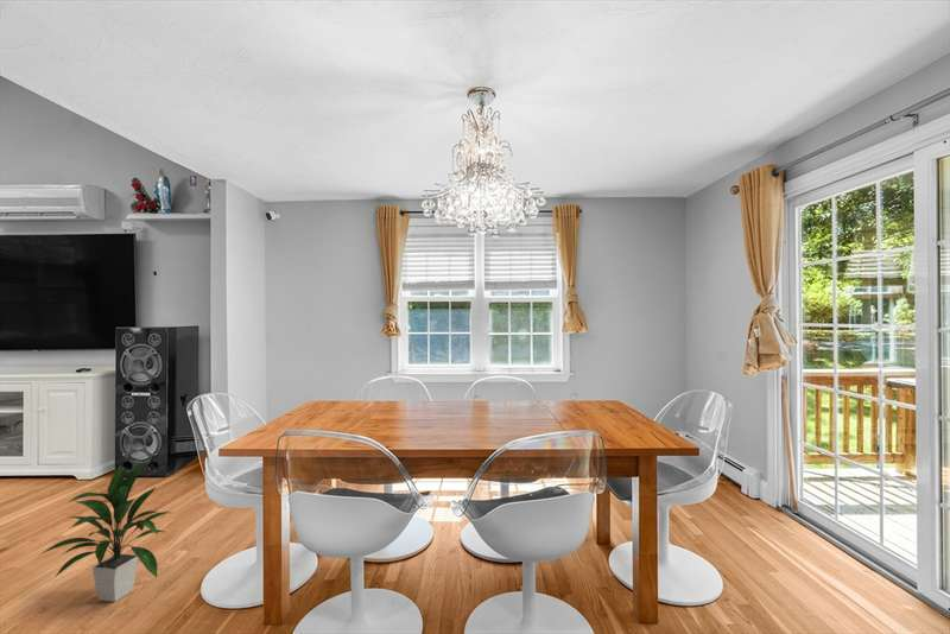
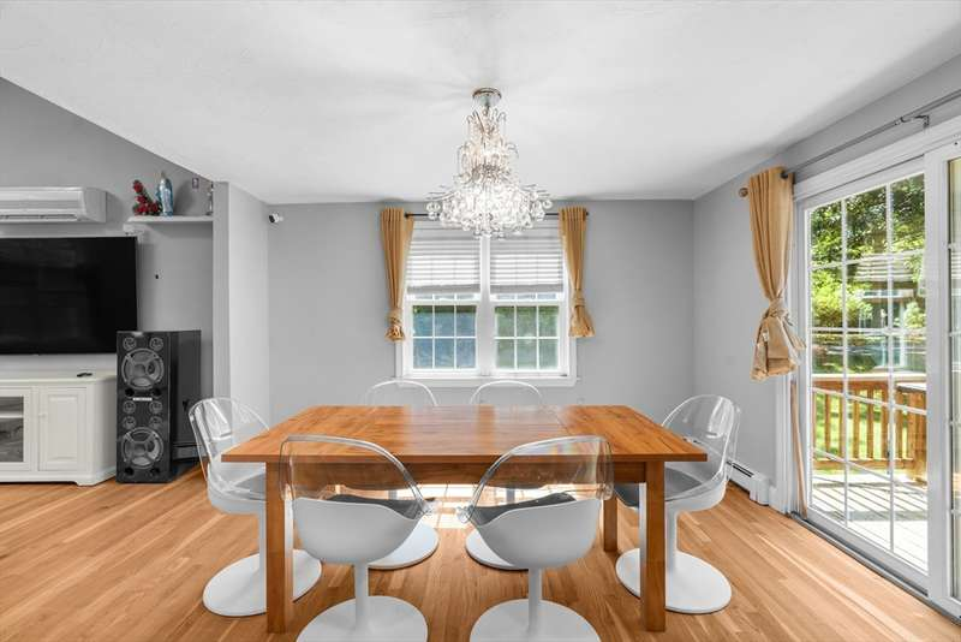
- indoor plant [38,458,172,603]
